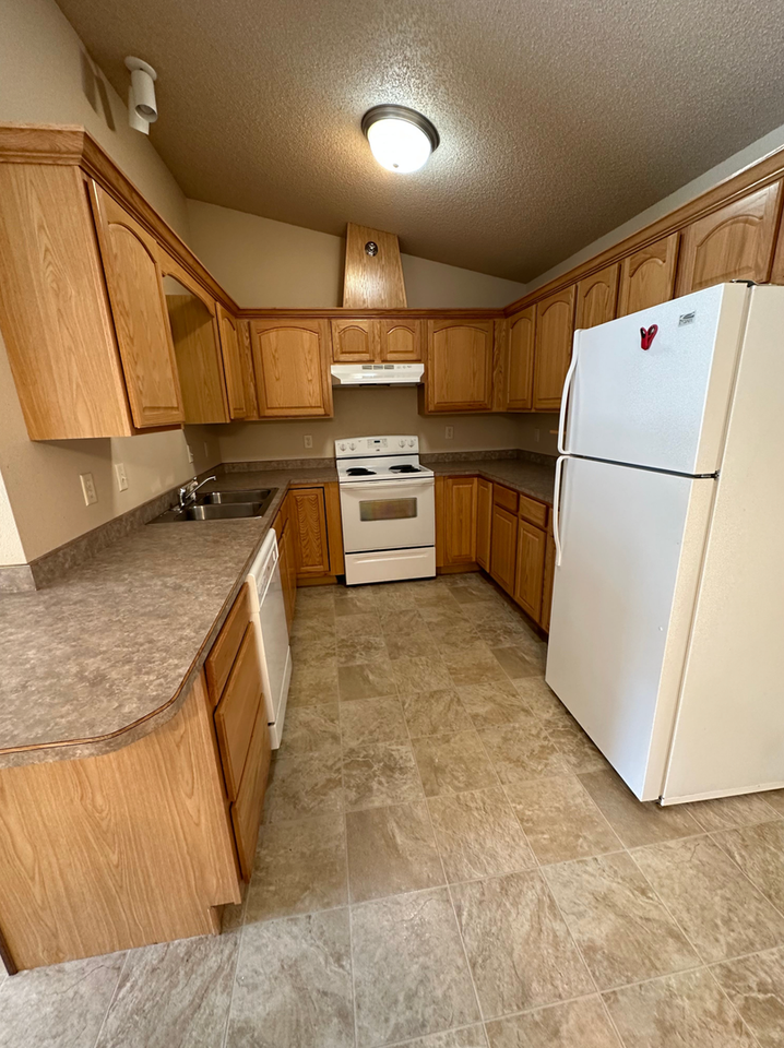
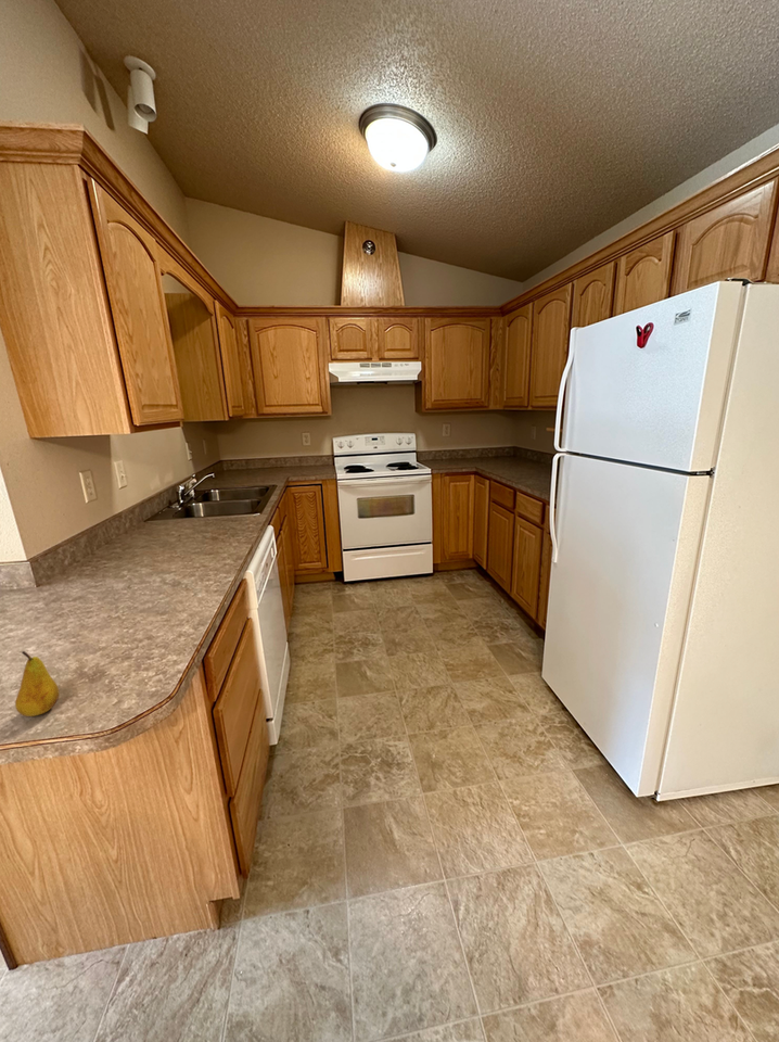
+ fruit [14,650,60,717]
